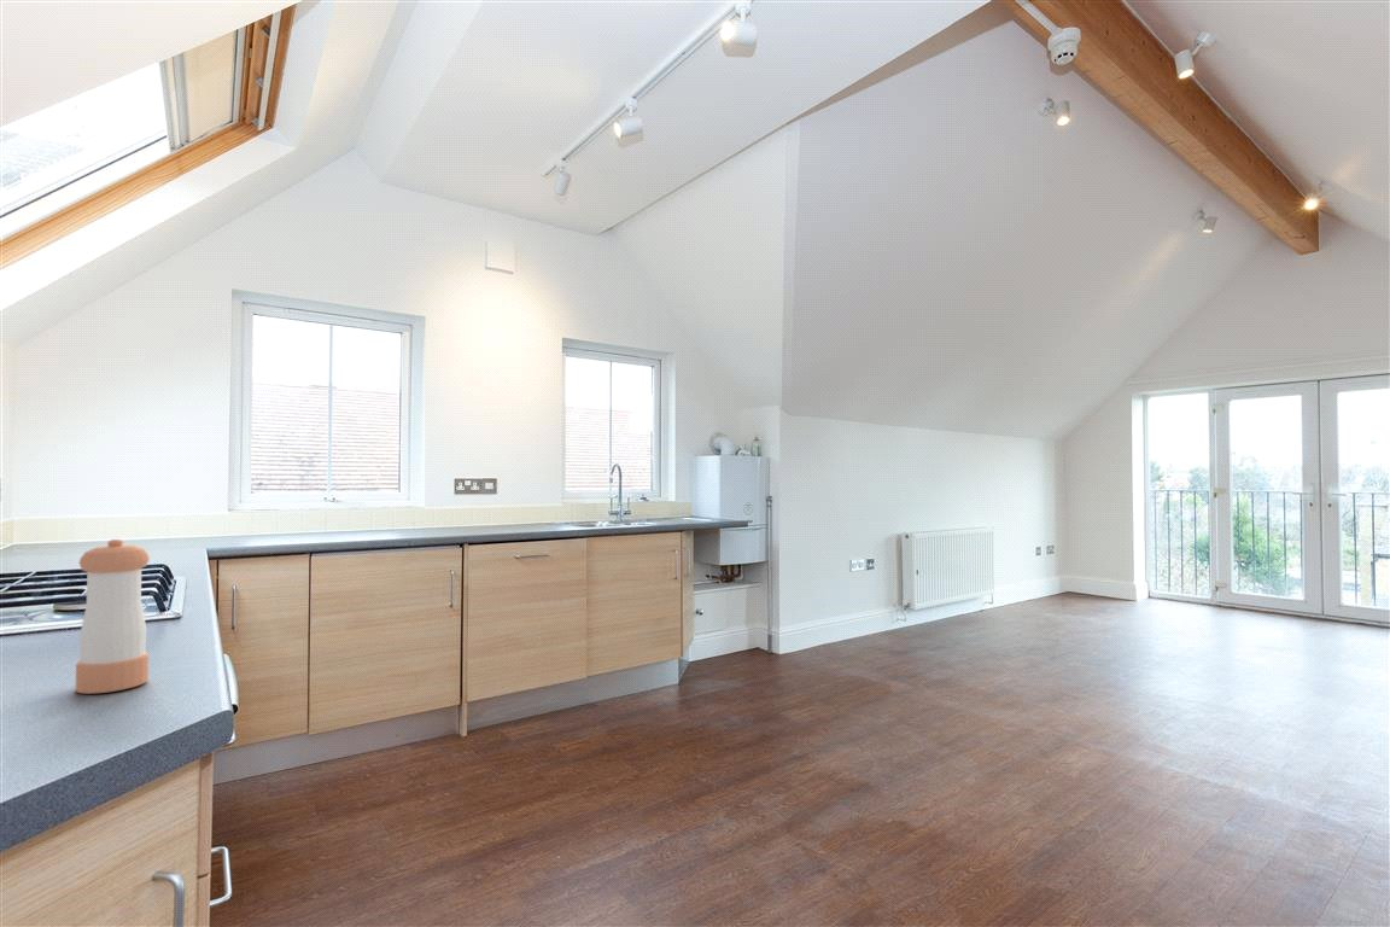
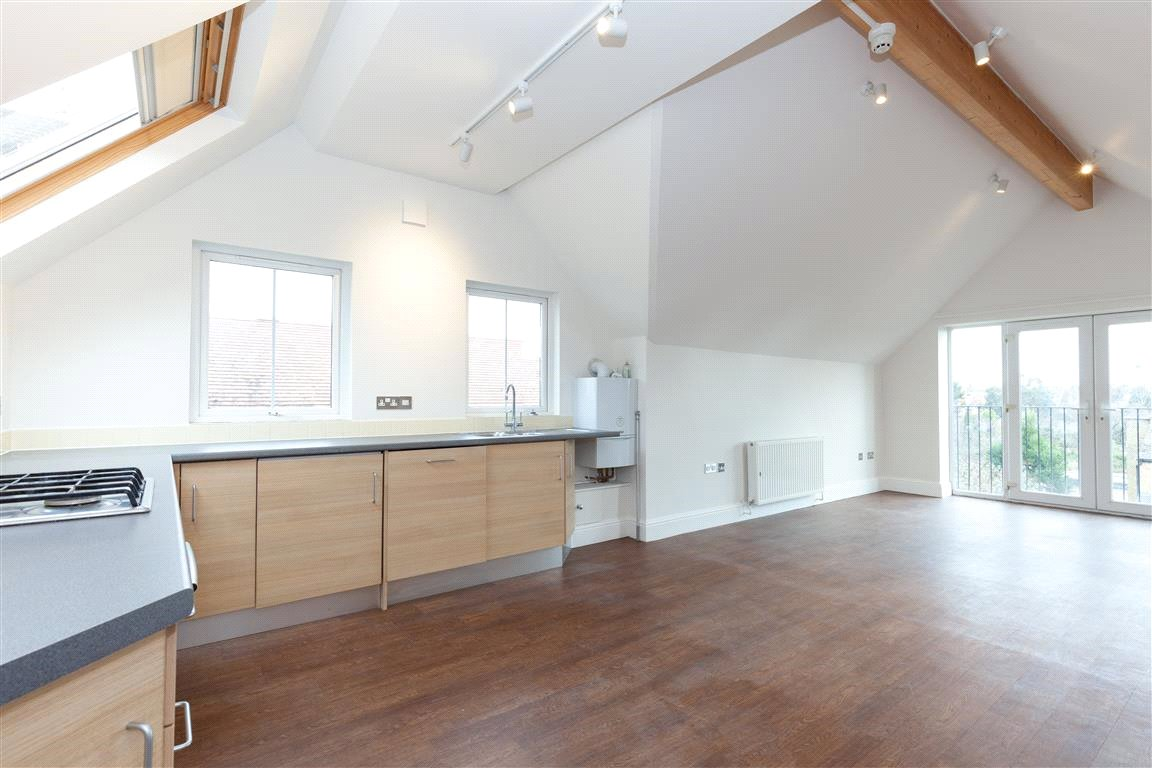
- pepper shaker [75,538,151,695]
